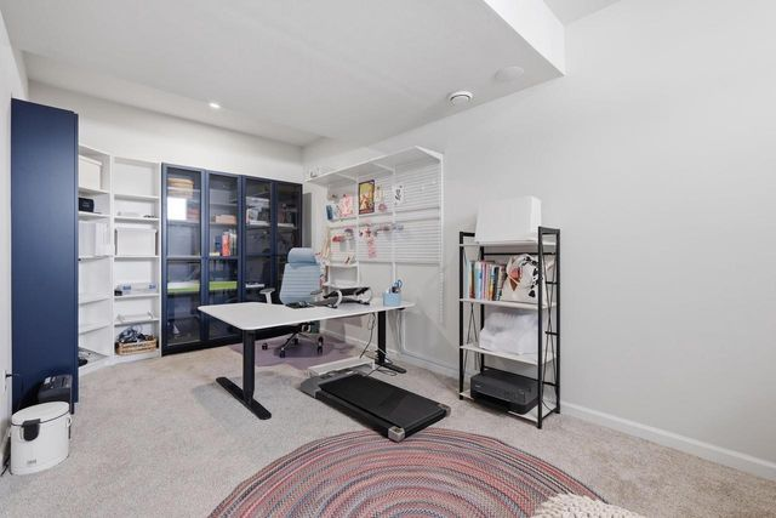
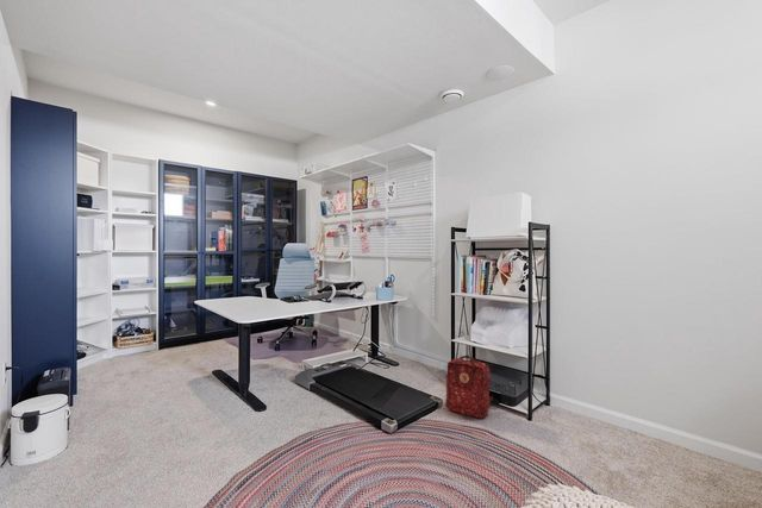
+ backpack [444,353,494,419]
